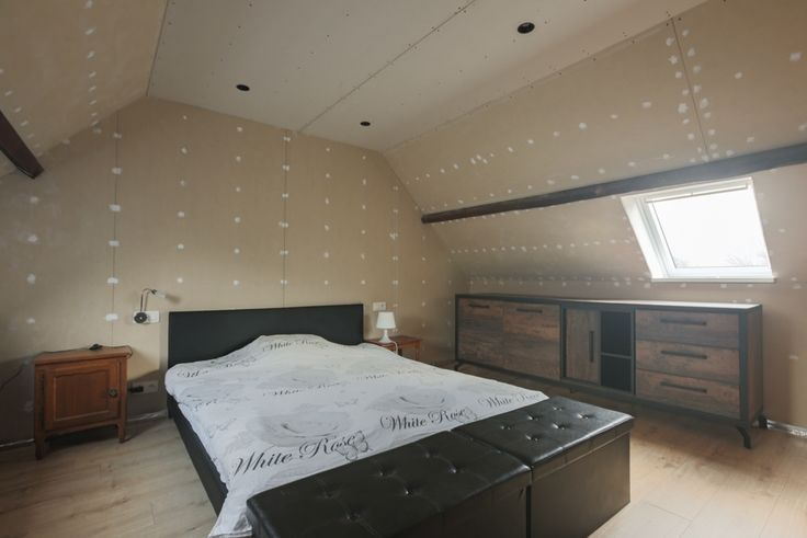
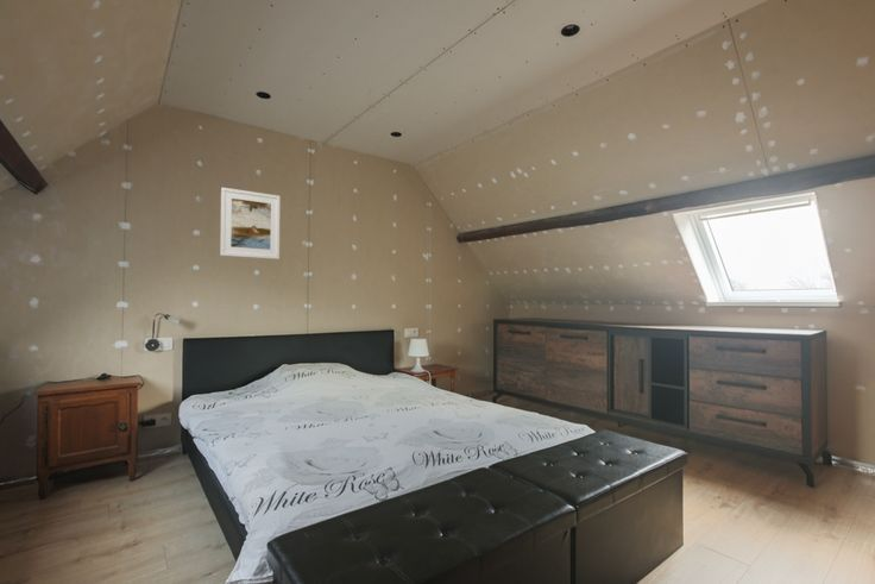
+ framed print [219,187,282,260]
